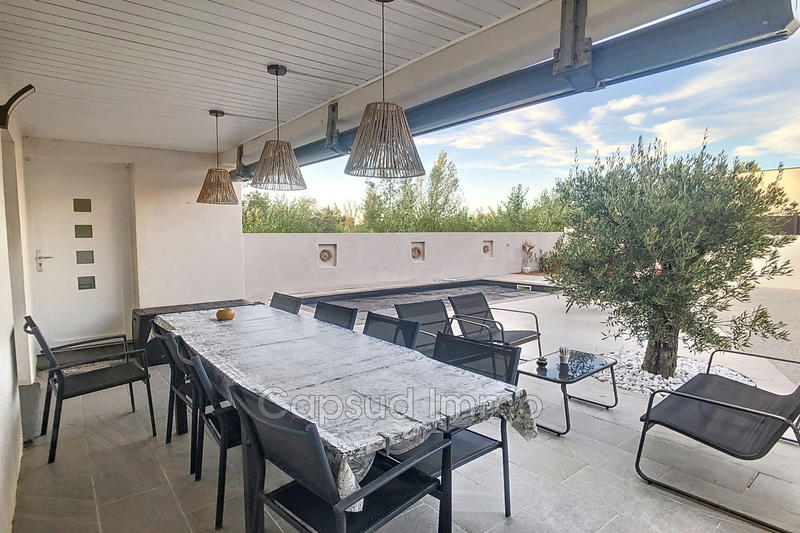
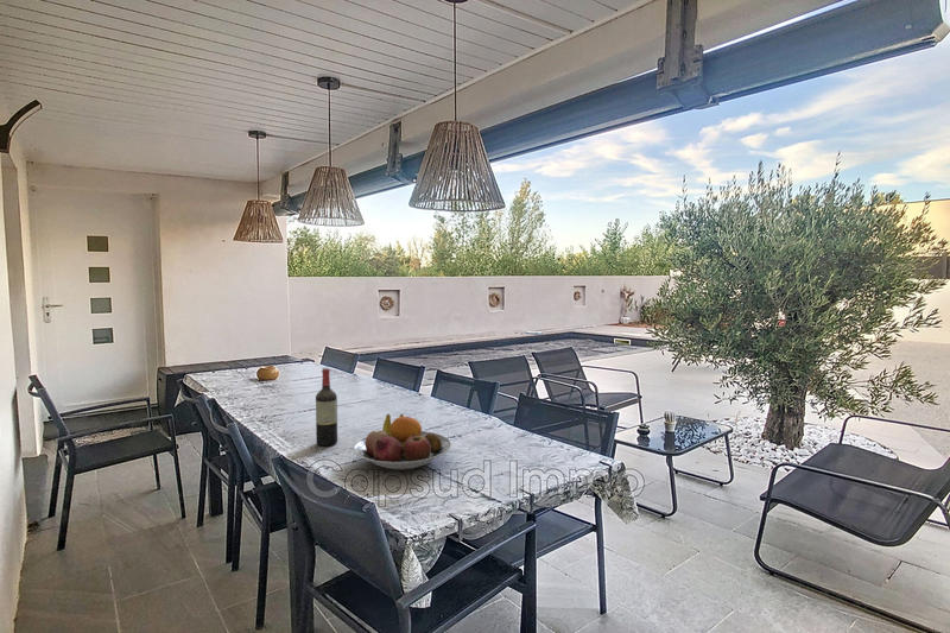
+ wine bottle [315,367,338,448]
+ fruit bowl [353,413,452,471]
